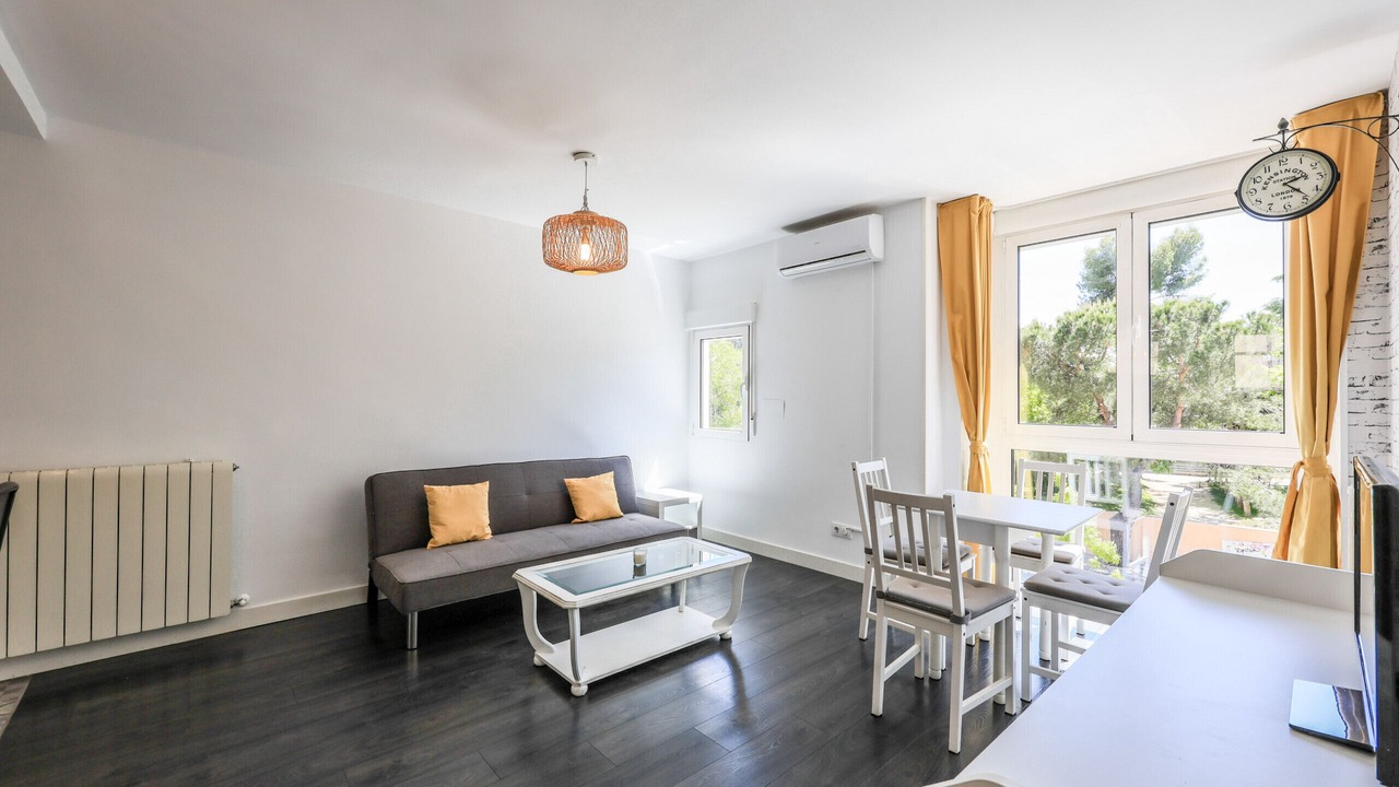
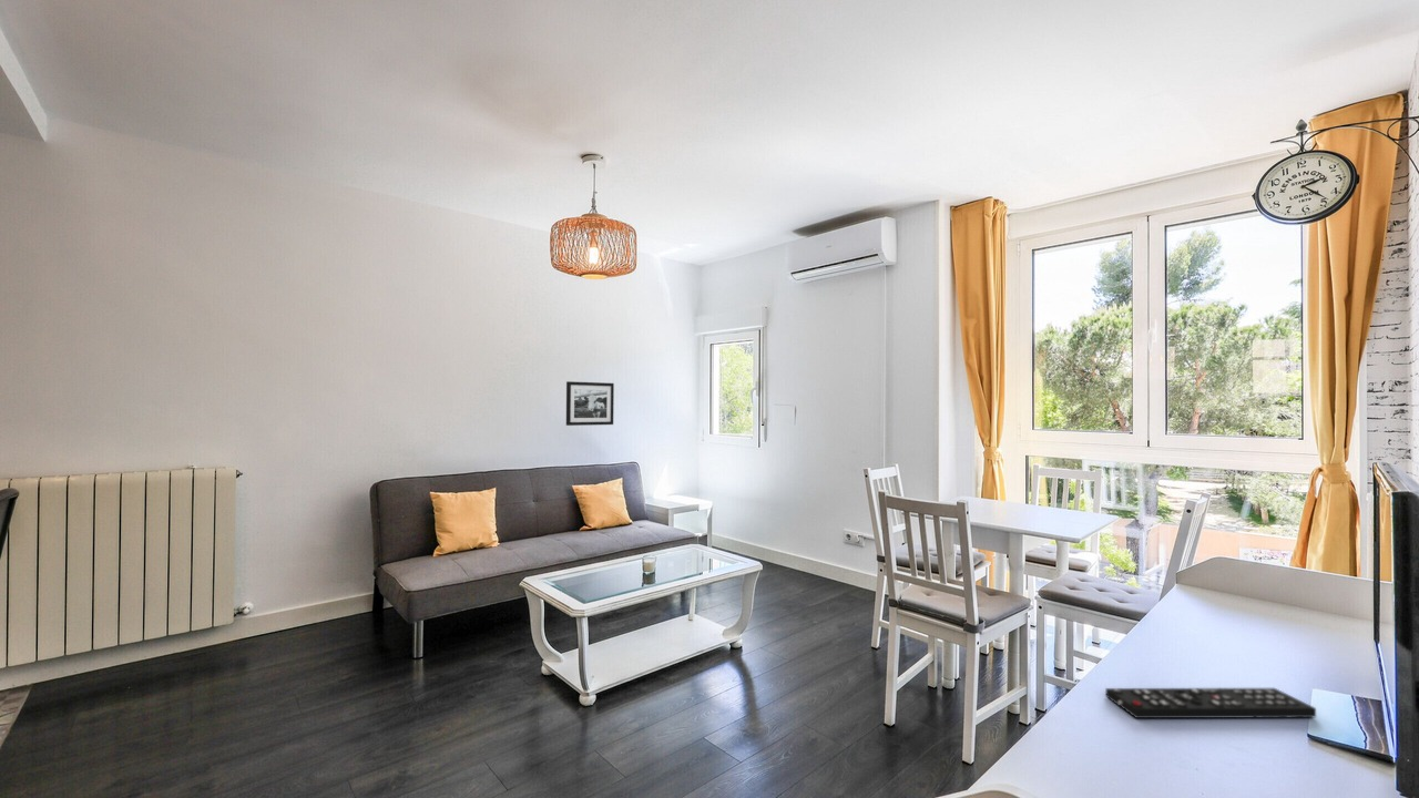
+ picture frame [565,380,615,427]
+ remote control [1104,687,1317,719]
